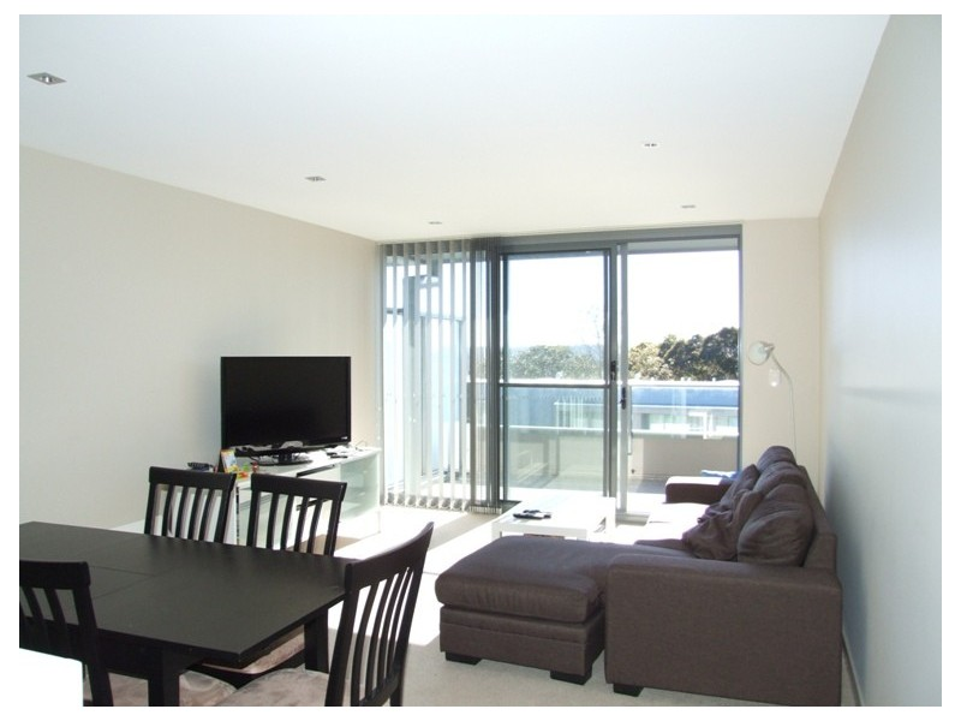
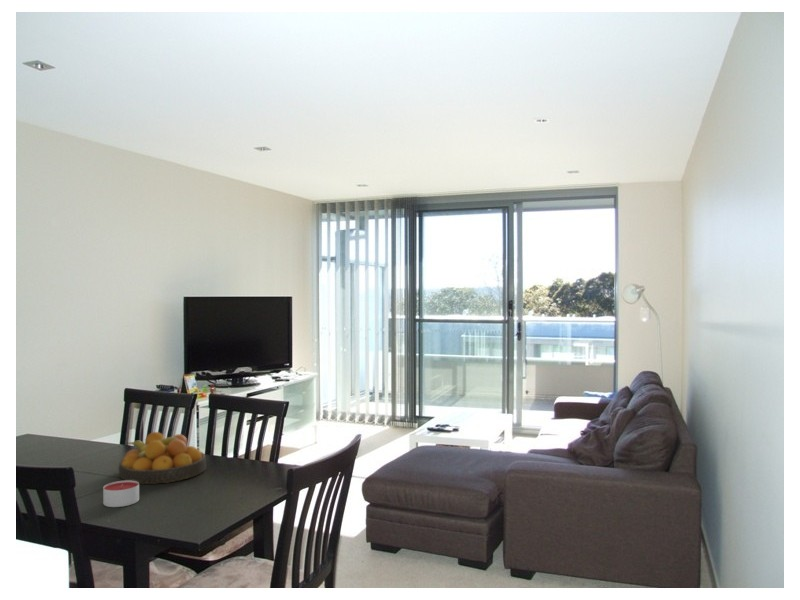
+ fruit bowl [118,431,207,485]
+ candle [102,480,140,508]
